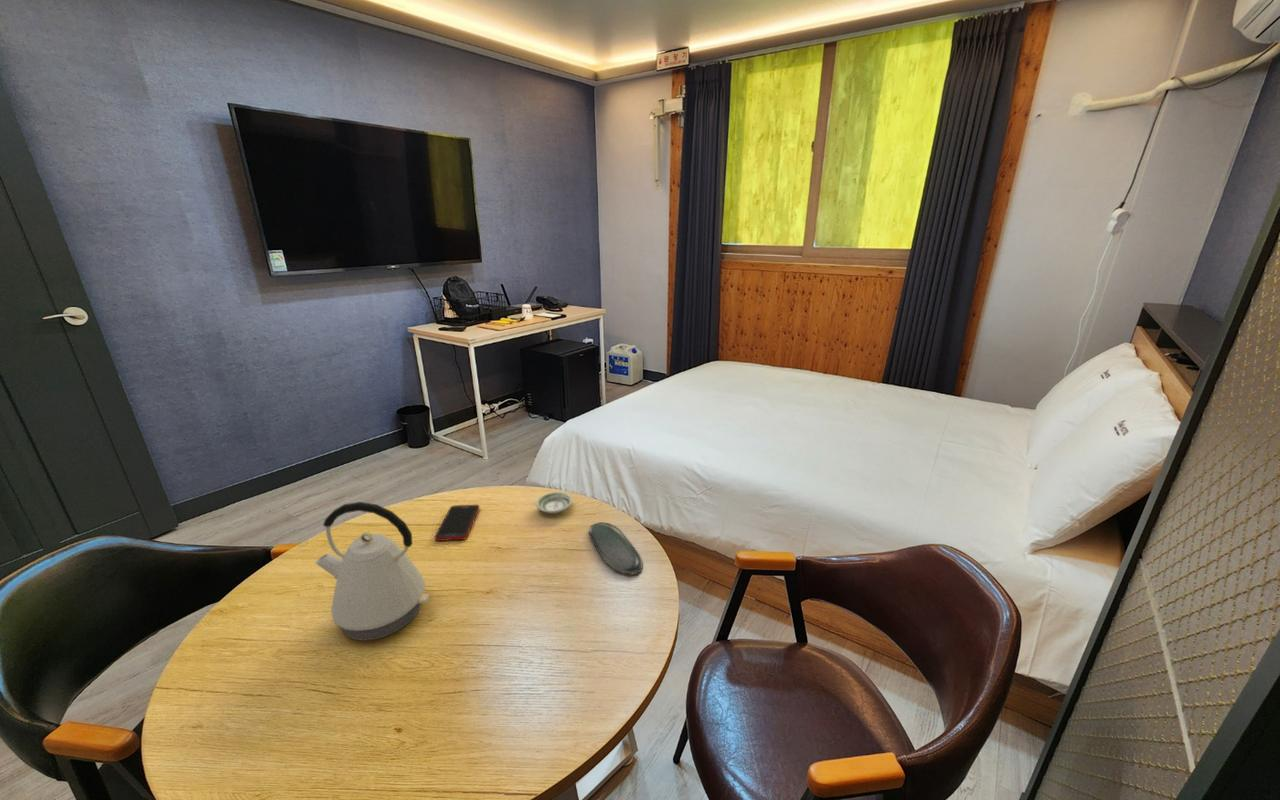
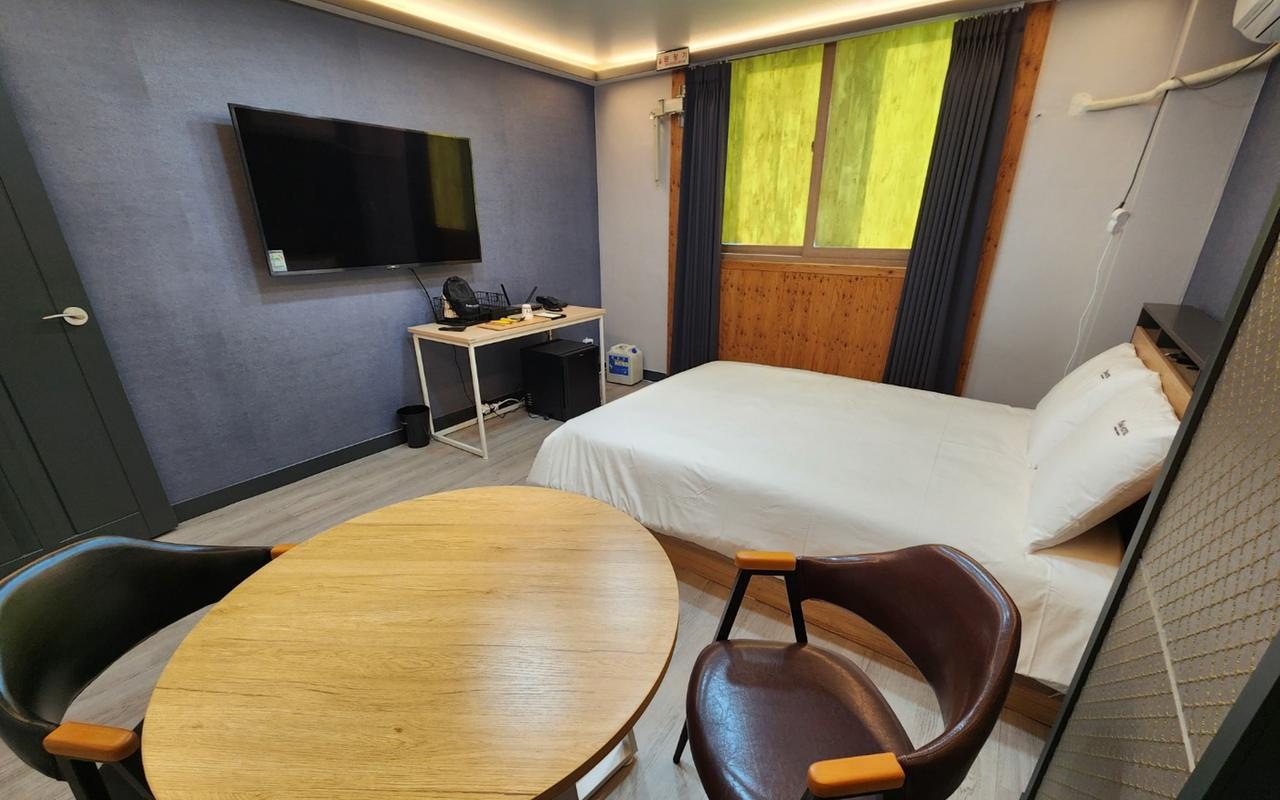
- oval tray [588,521,644,576]
- saucer [535,491,573,515]
- cell phone [434,504,480,542]
- kettle [314,501,431,642]
